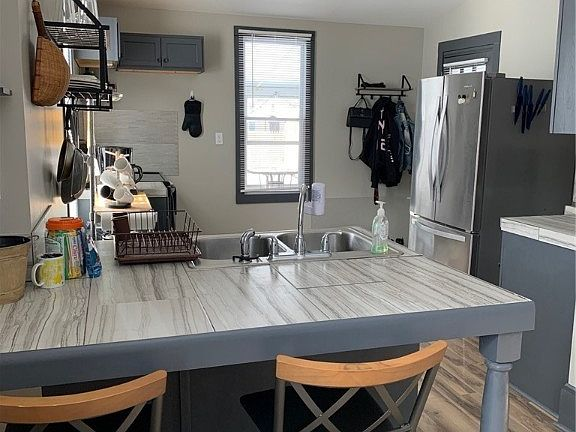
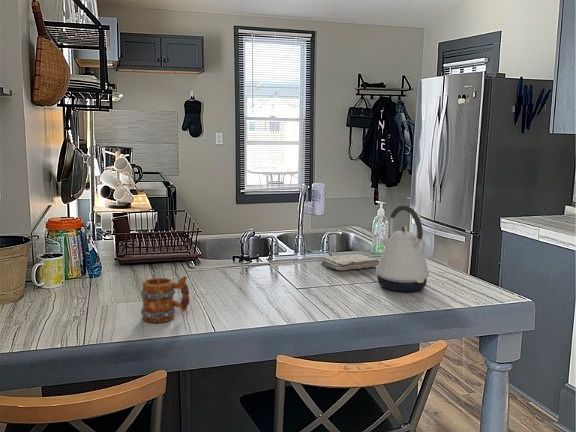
+ washcloth [320,253,380,271]
+ mug [140,275,190,324]
+ kettle [375,205,430,292]
